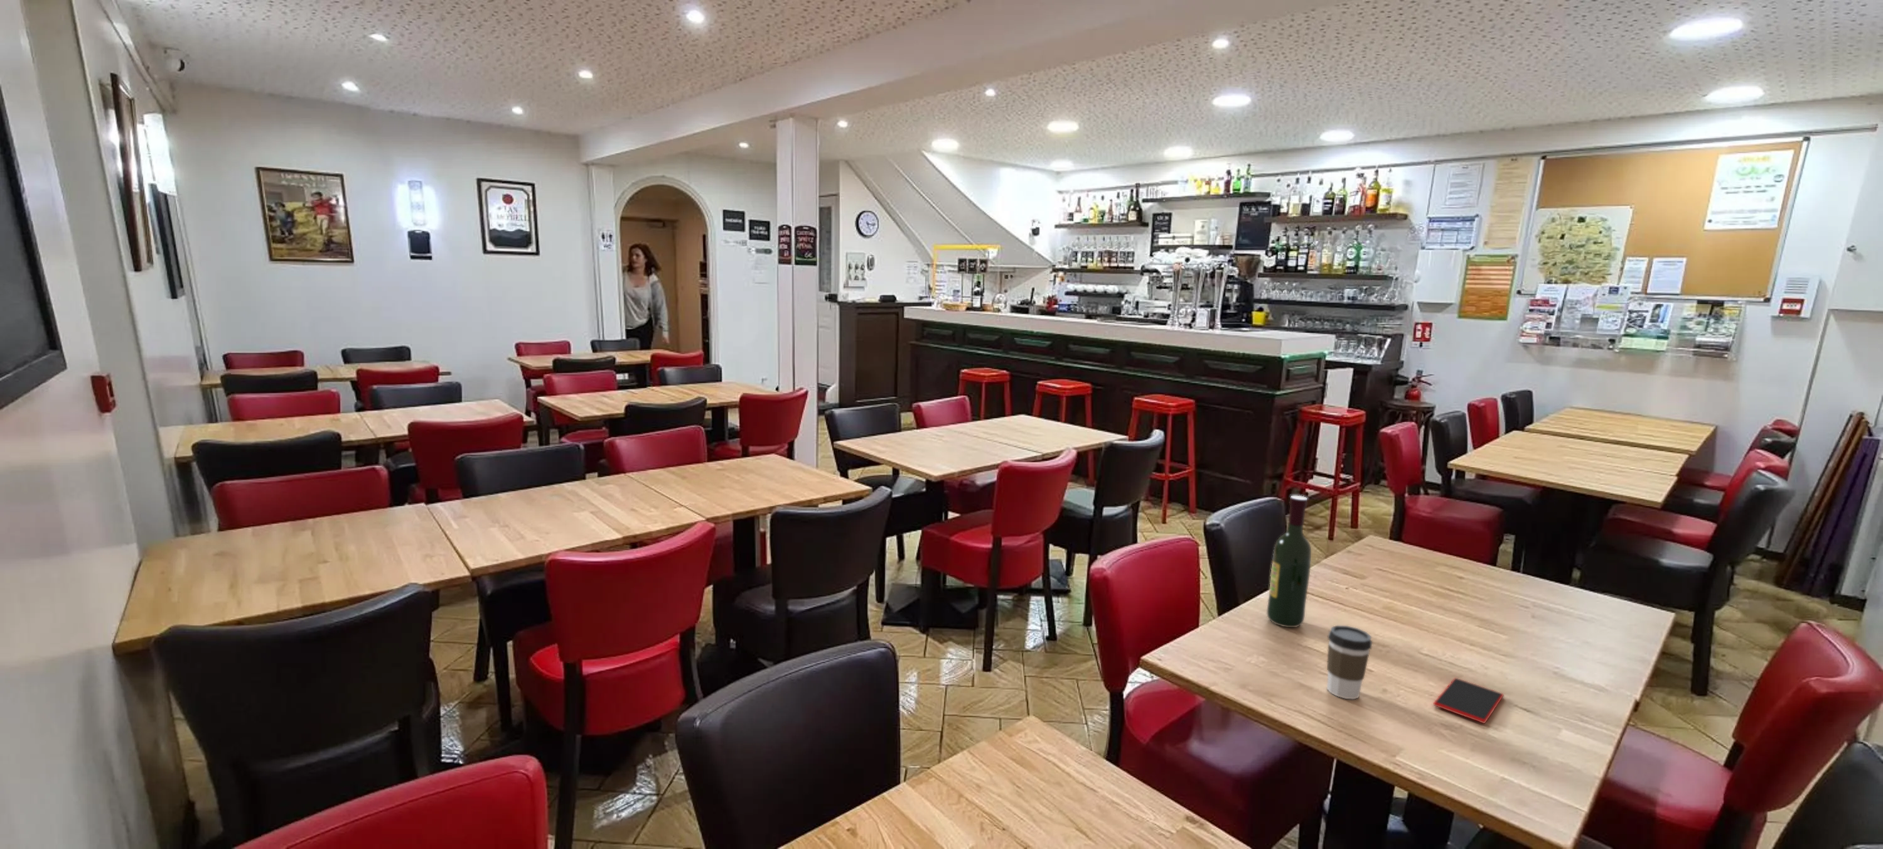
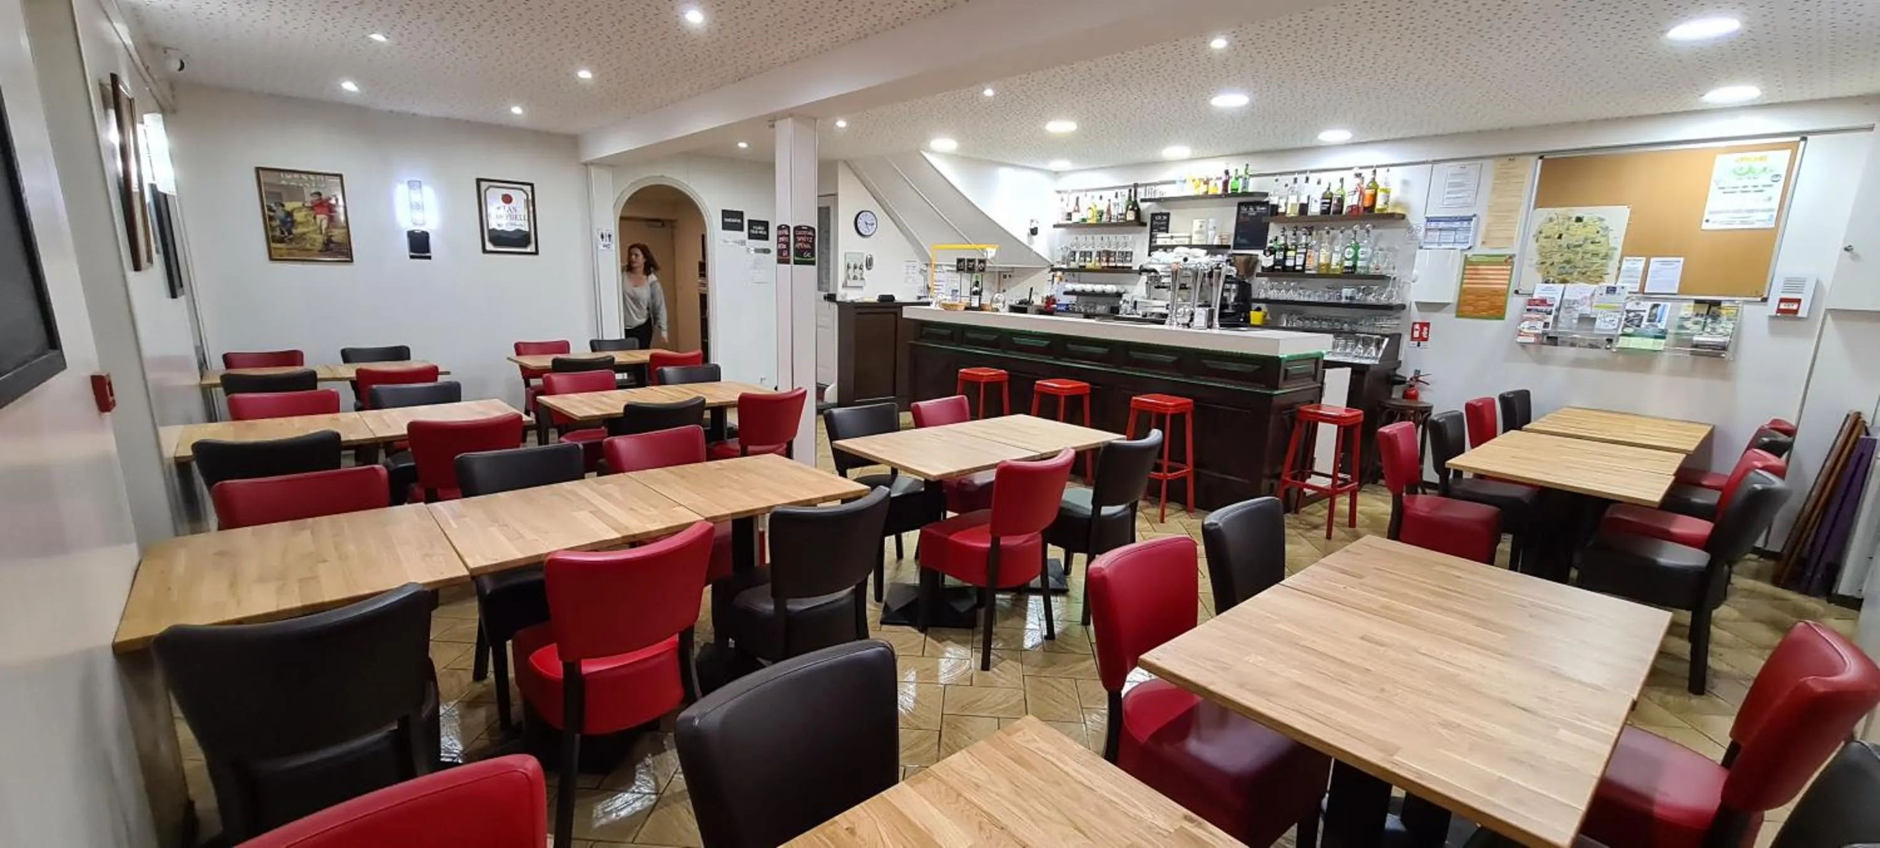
- smartphone [1433,677,1505,724]
- wine bottle [1266,495,1311,628]
- coffee cup [1326,624,1373,700]
